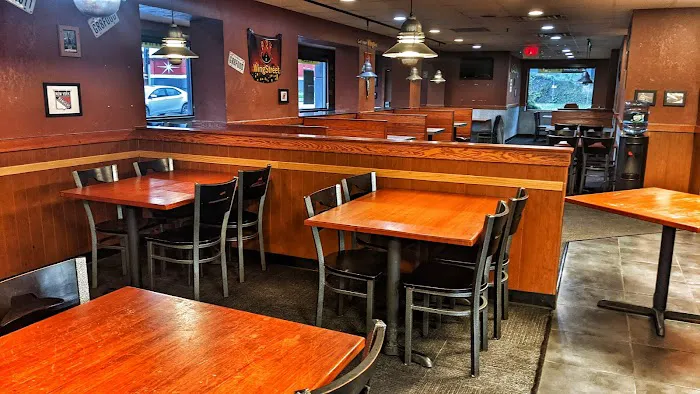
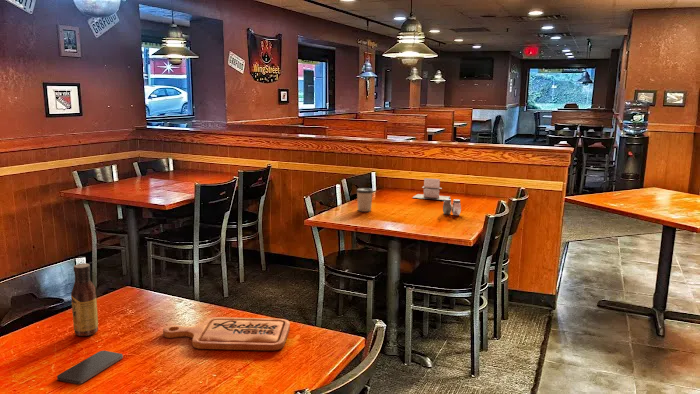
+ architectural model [411,177,451,201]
+ salt and pepper shaker [442,198,462,216]
+ smartphone [56,350,124,385]
+ cup [356,187,374,213]
+ sauce bottle [70,262,99,337]
+ cutting board [162,316,291,351]
